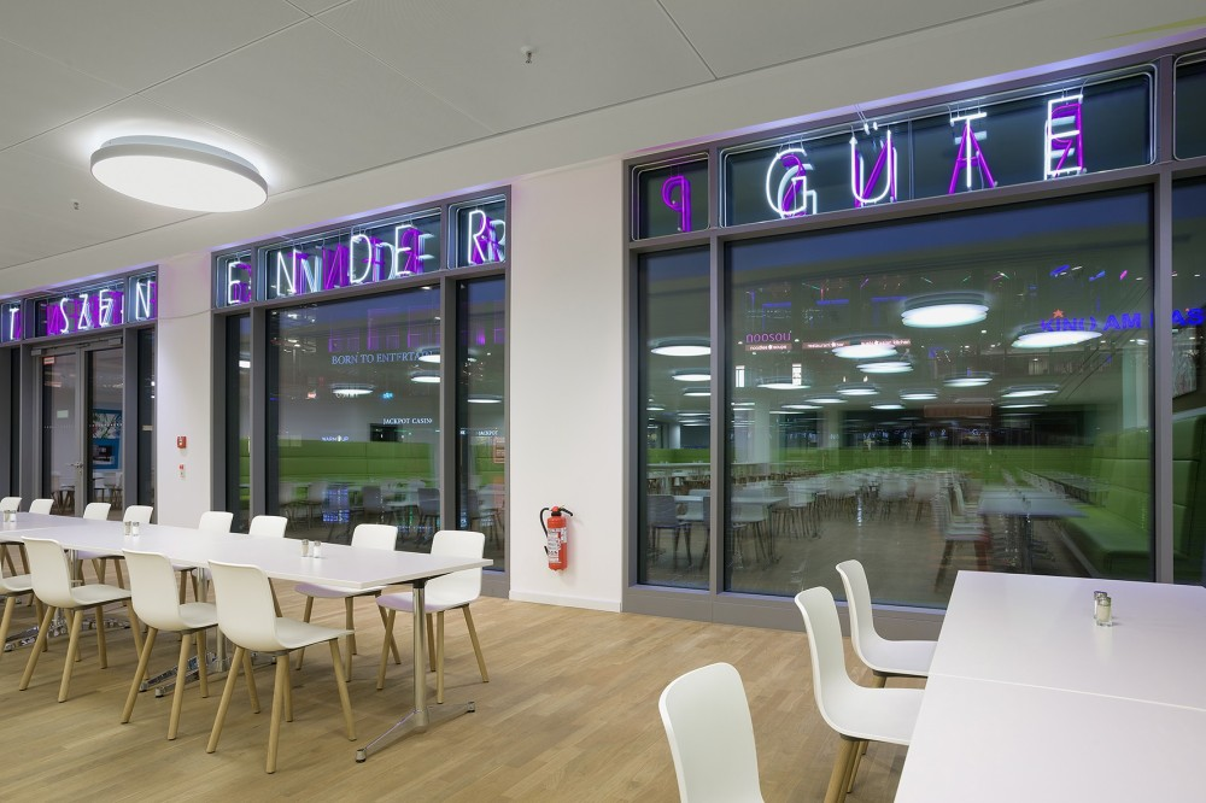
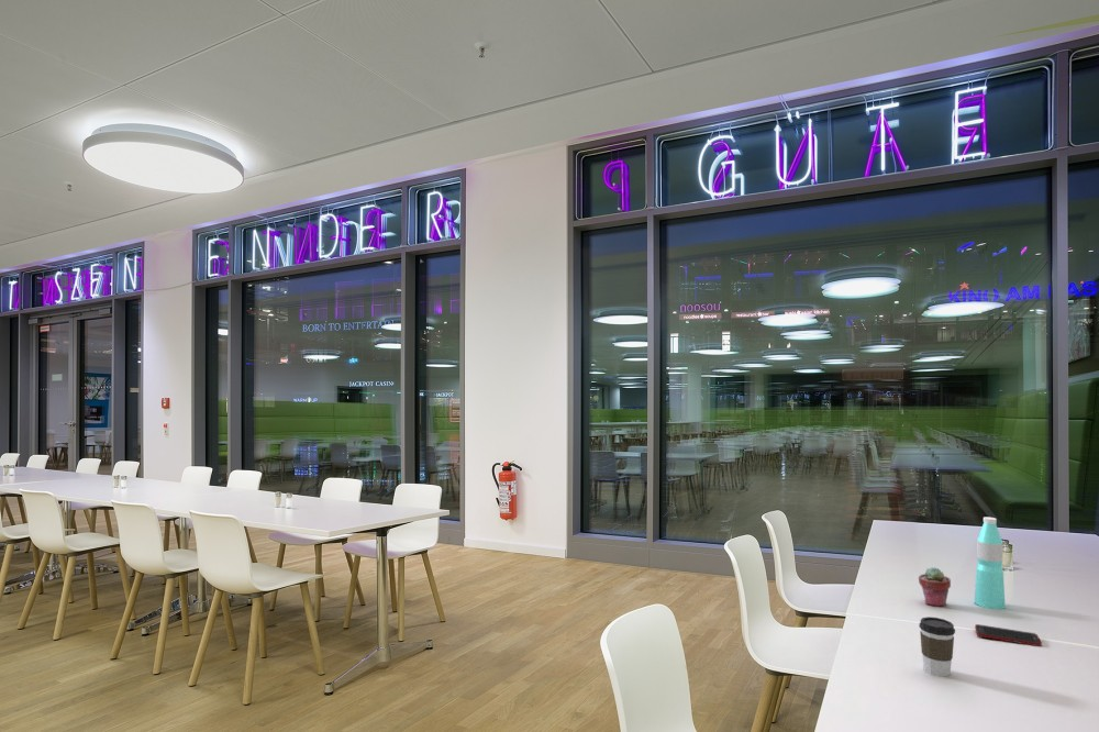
+ coffee cup [918,615,956,677]
+ water bottle [974,515,1007,610]
+ potted succulent [918,566,952,608]
+ cell phone [974,623,1043,647]
